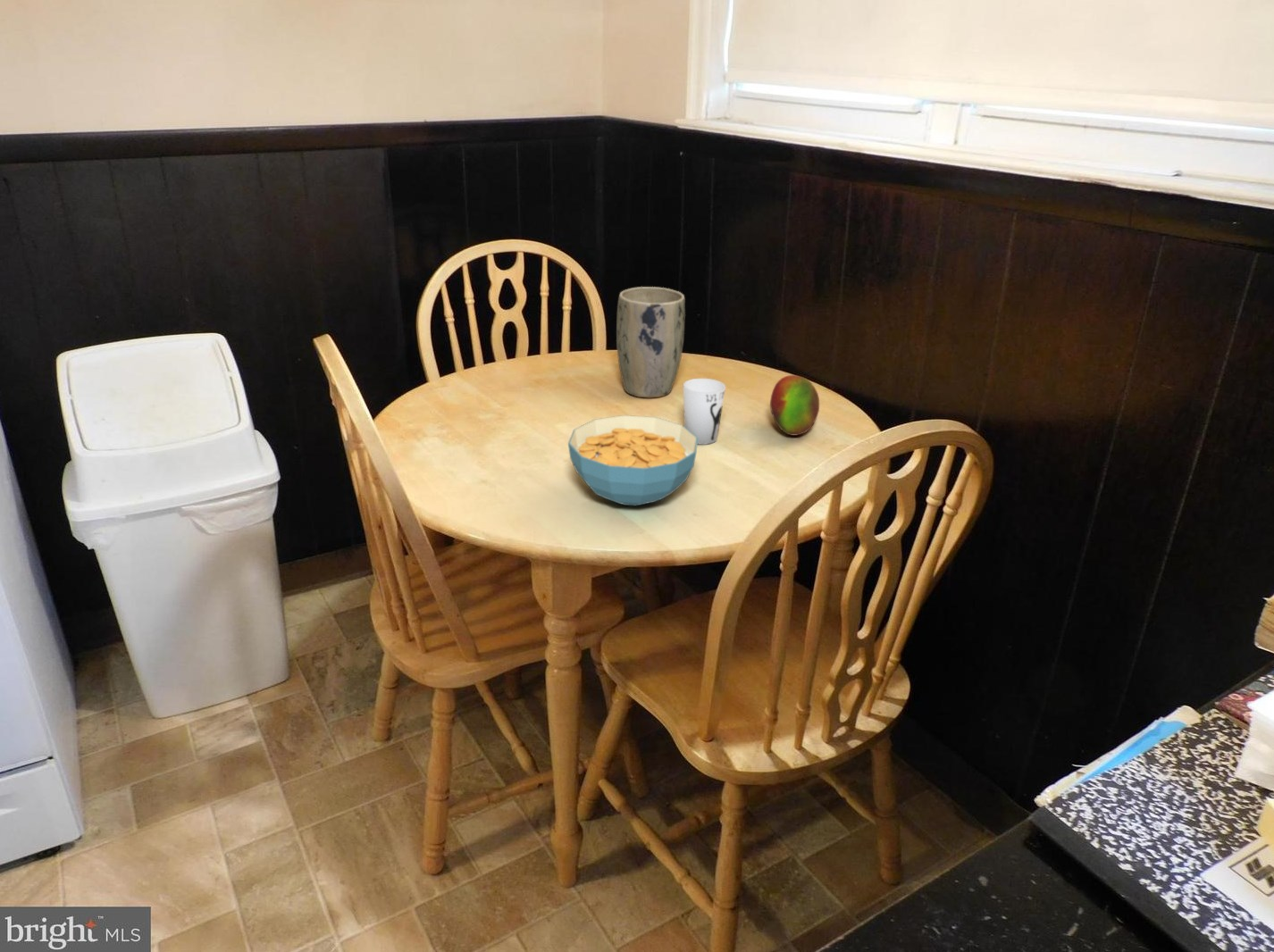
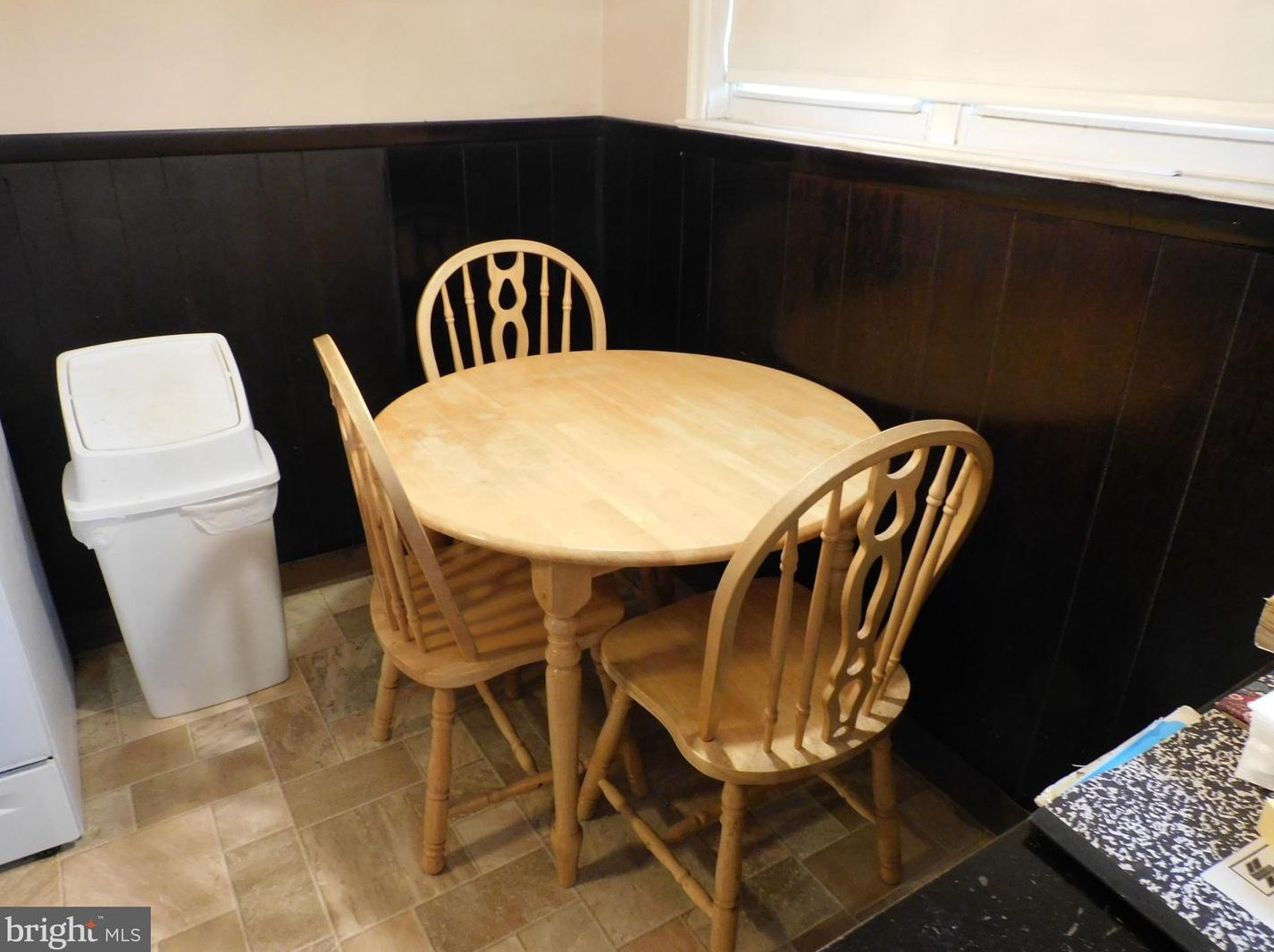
- cup [683,378,726,446]
- cereal bowl [567,414,699,506]
- fruit [769,374,820,436]
- plant pot [616,286,686,399]
